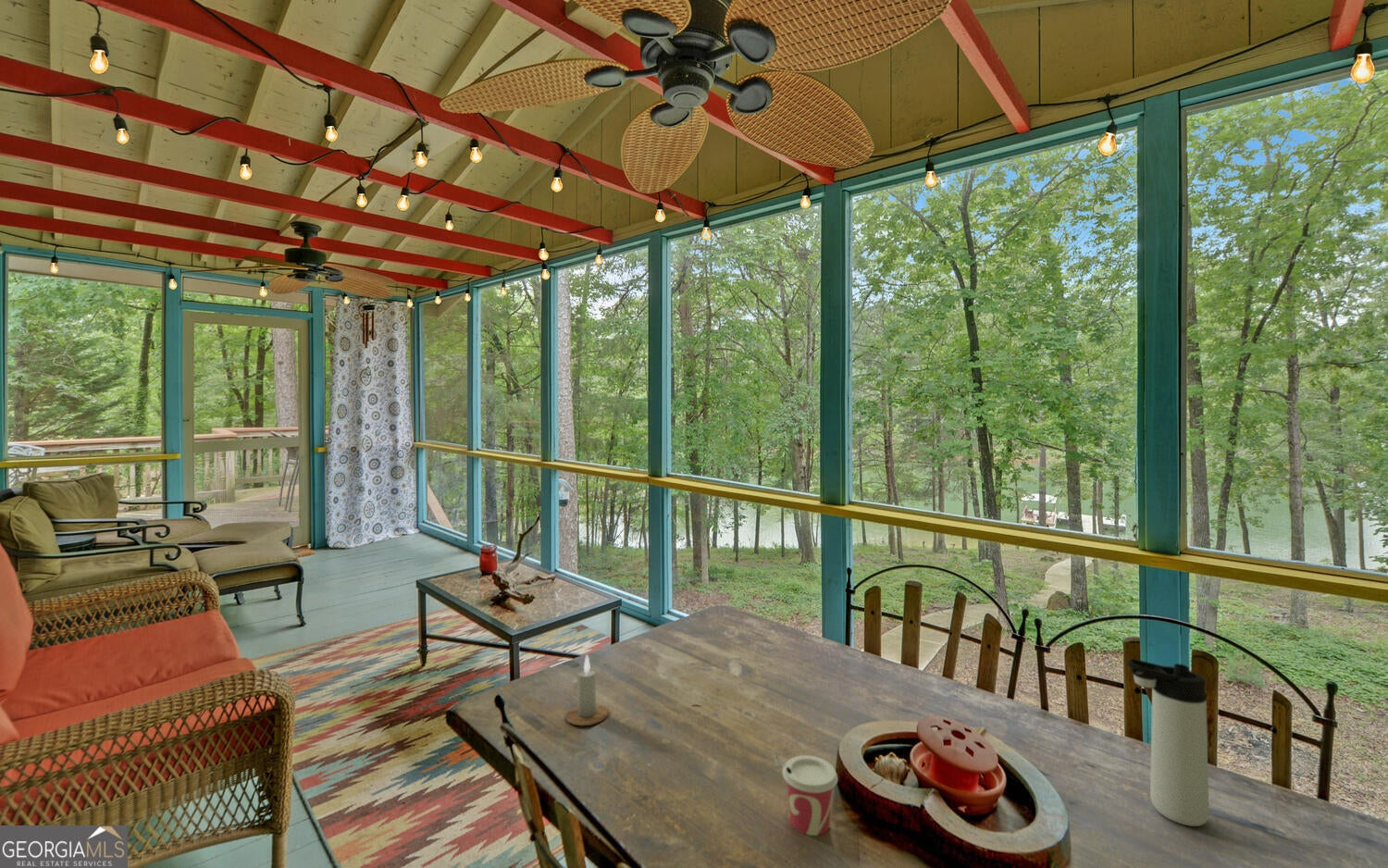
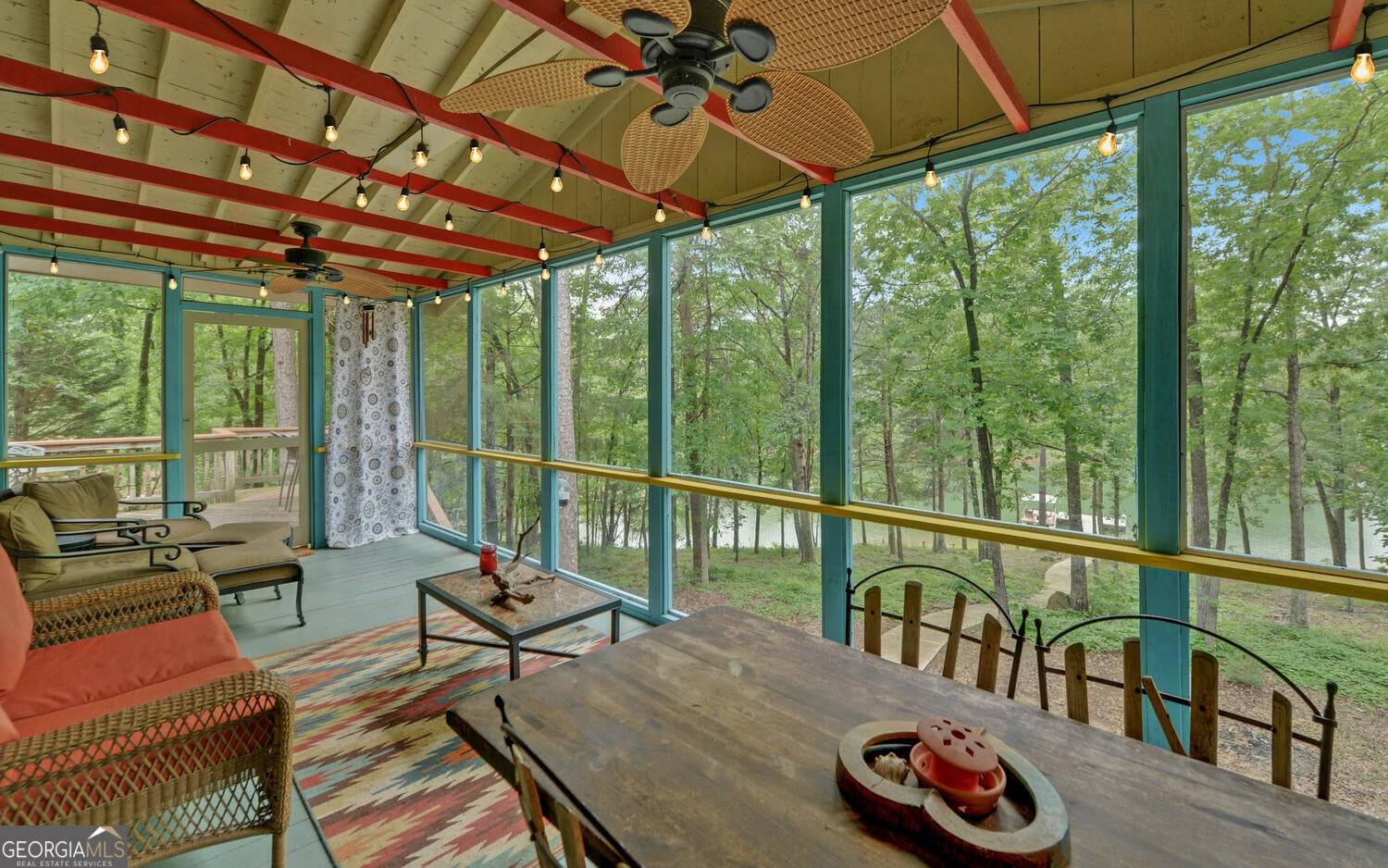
- thermos bottle [1126,658,1209,827]
- cup [782,754,838,837]
- candle [564,654,609,726]
